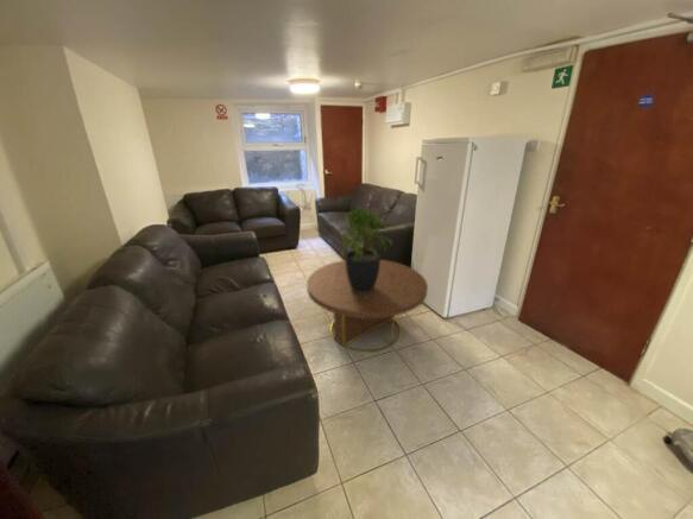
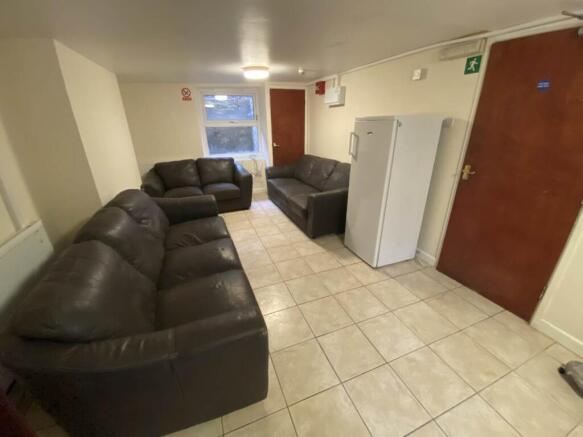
- coffee table [305,259,429,353]
- potted plant [338,204,395,293]
